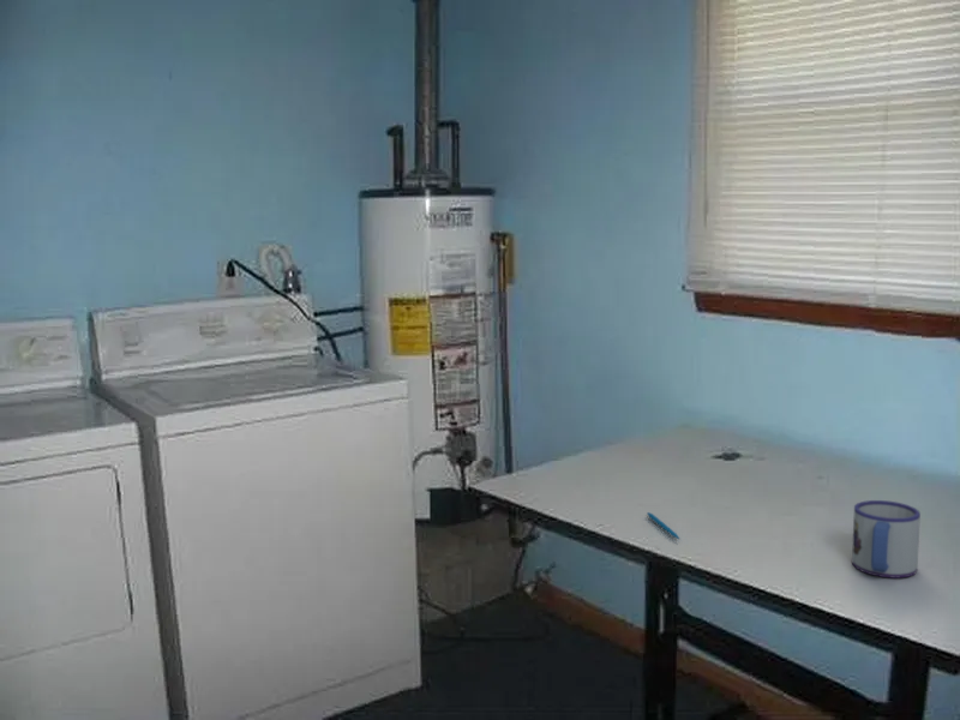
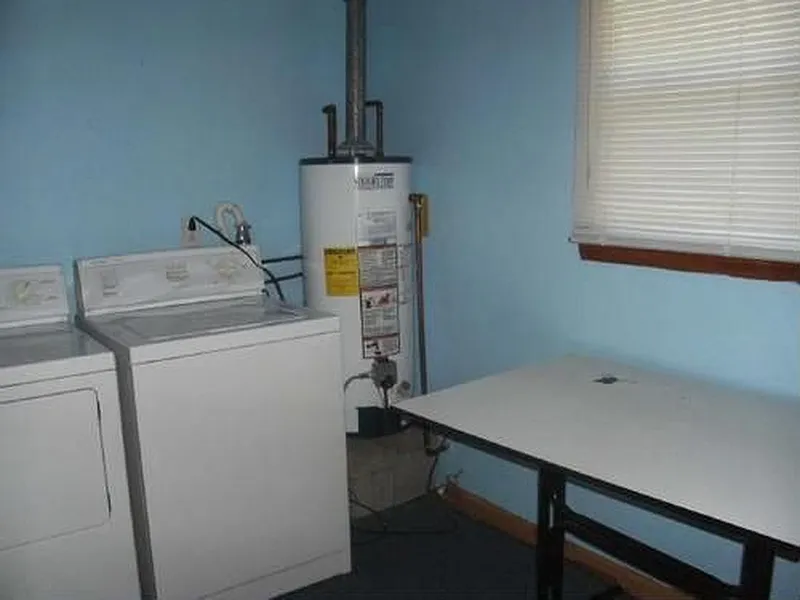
- pen [646,511,680,540]
- mug [851,499,922,578]
